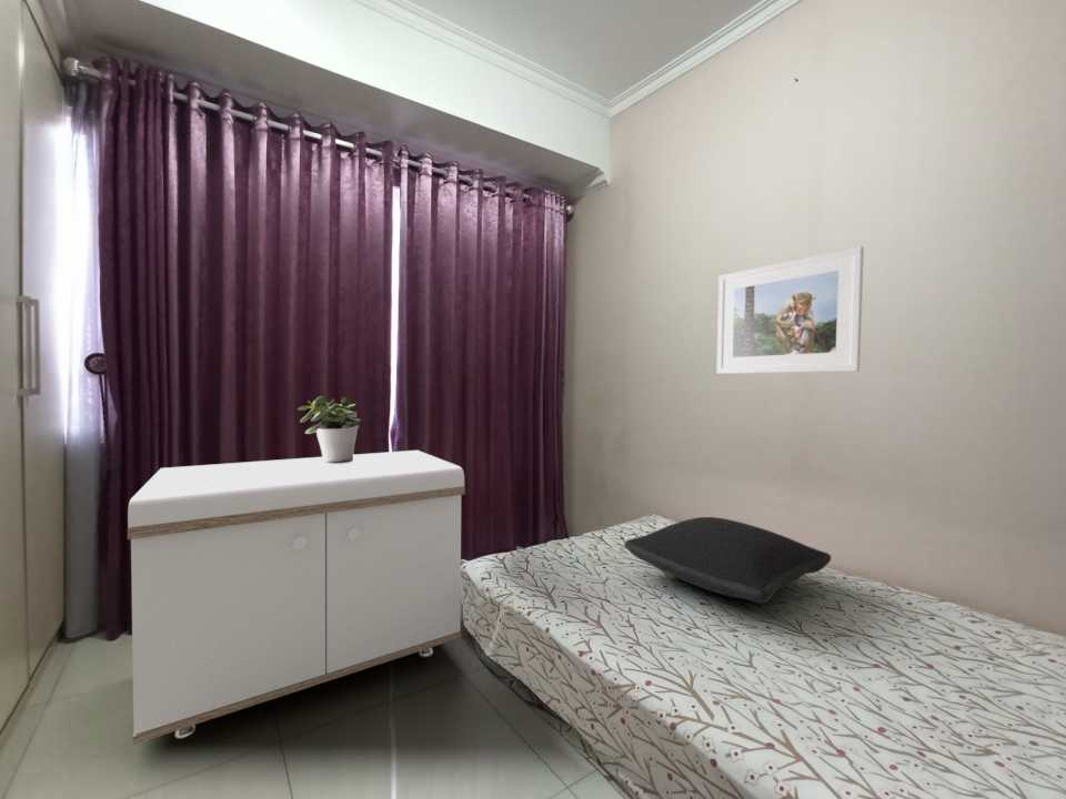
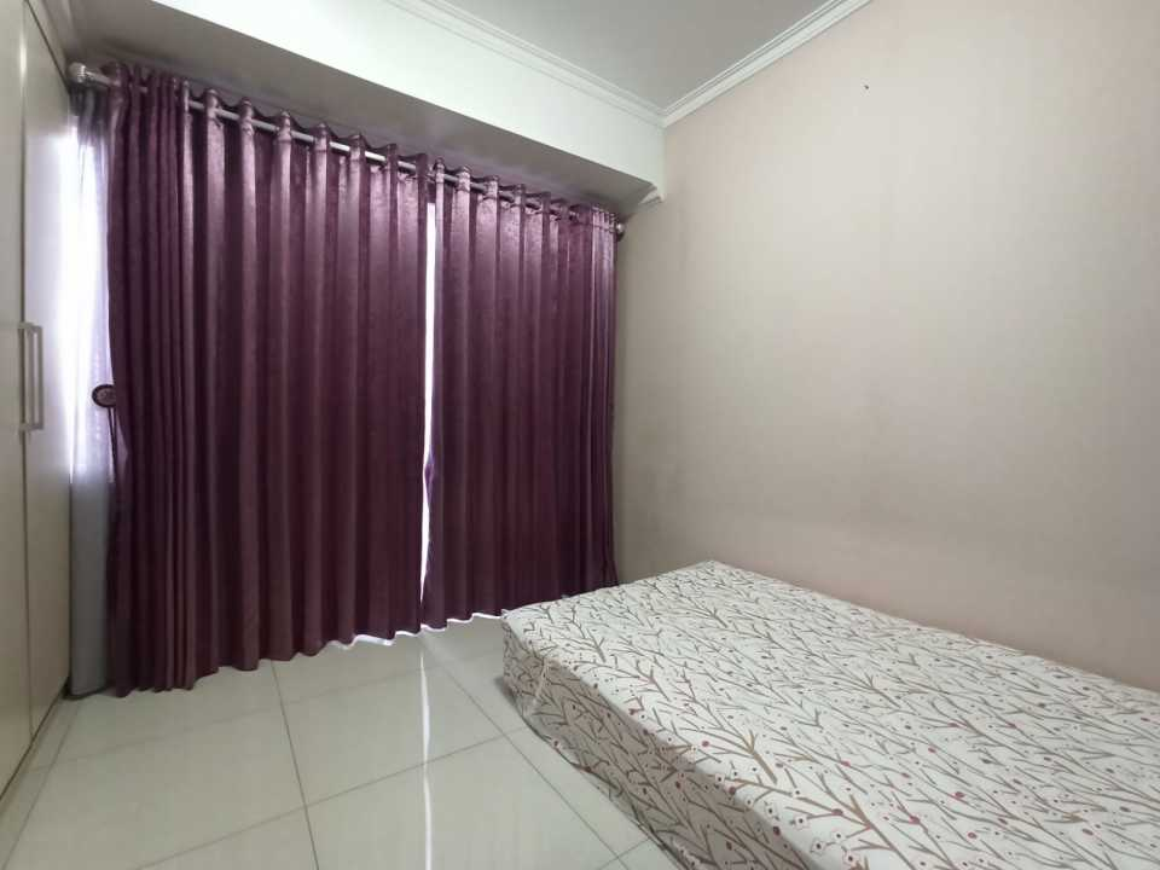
- storage bench [127,449,466,746]
- pillow [623,516,833,604]
- potted plant [296,395,362,463]
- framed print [715,245,865,375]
